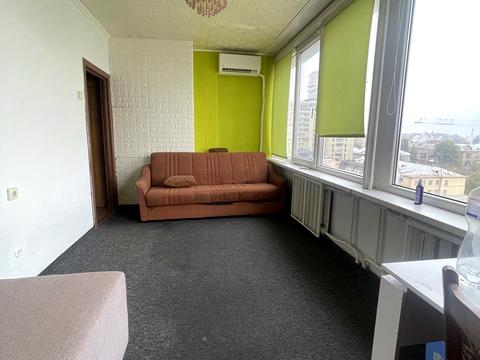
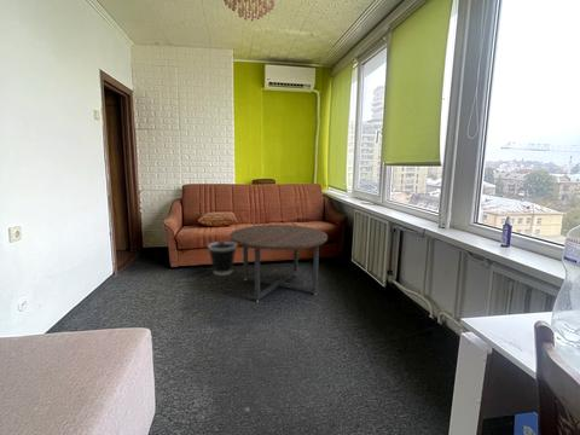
+ wastebasket [207,240,238,276]
+ coffee table [230,224,329,303]
